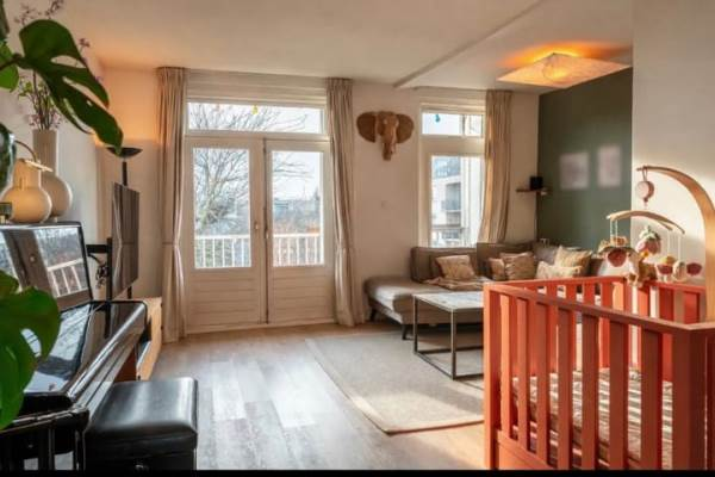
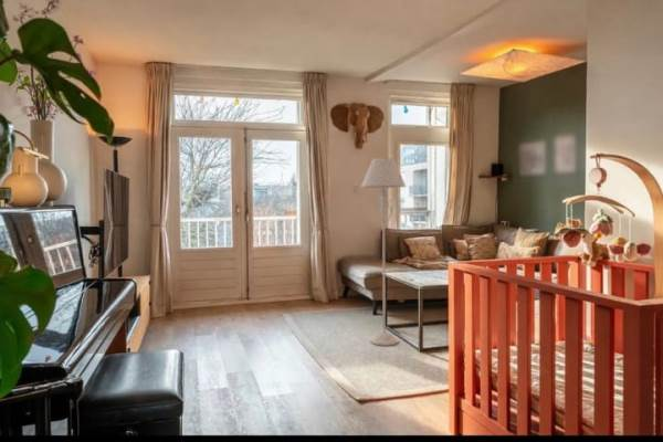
+ floor lamp [360,157,407,347]
